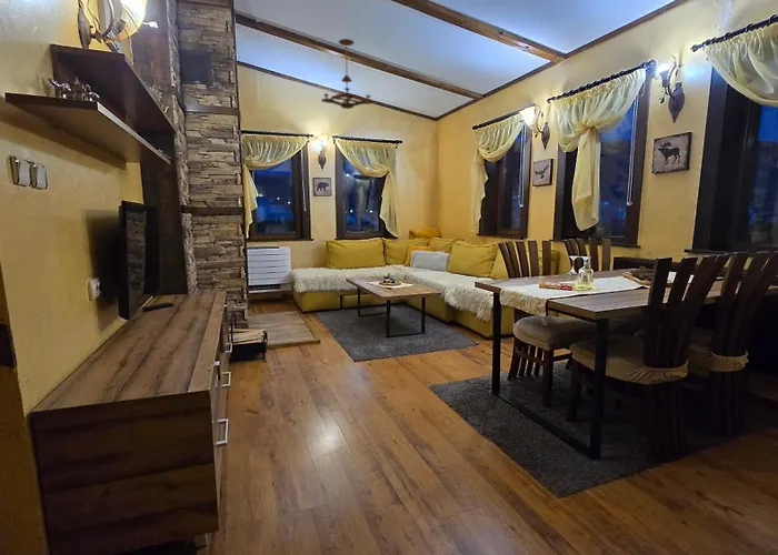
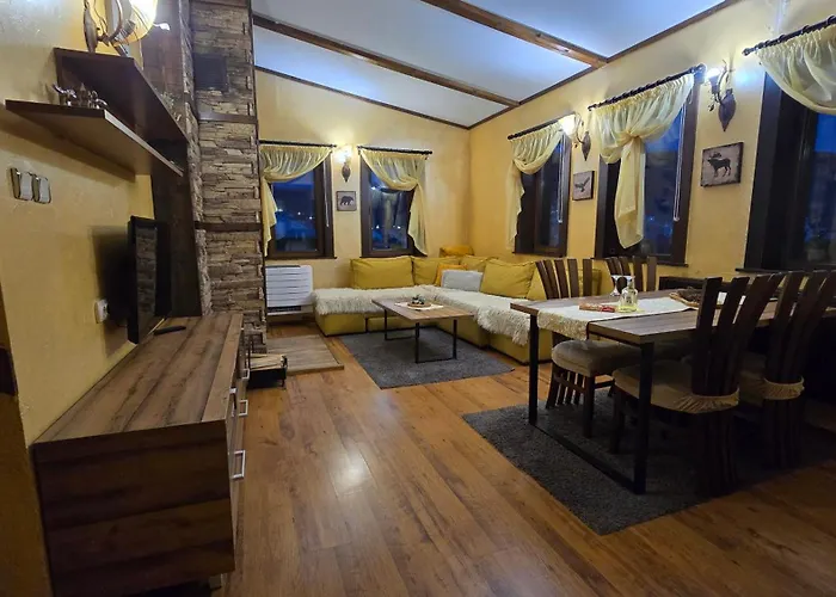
- chandelier [320,38,375,110]
